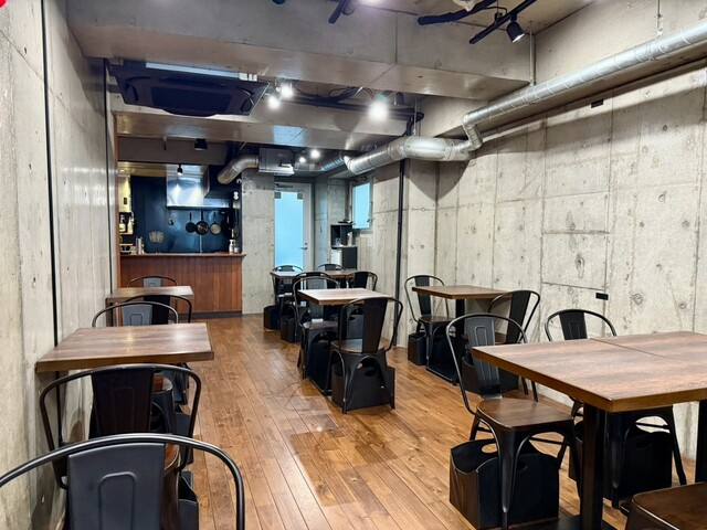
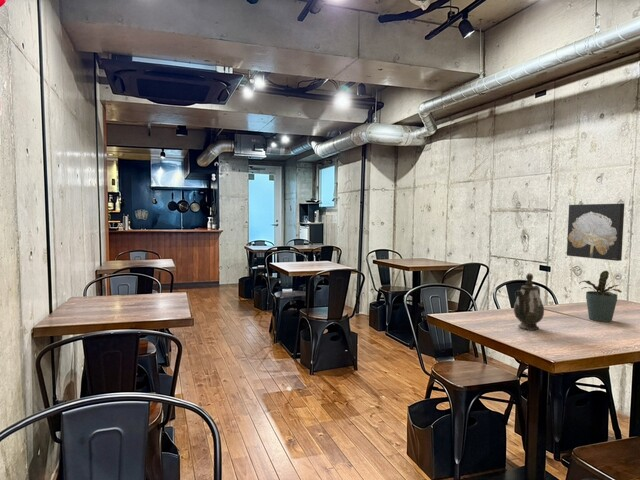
+ teapot [513,272,545,331]
+ potted plant [578,270,623,323]
+ wall art [566,203,625,262]
